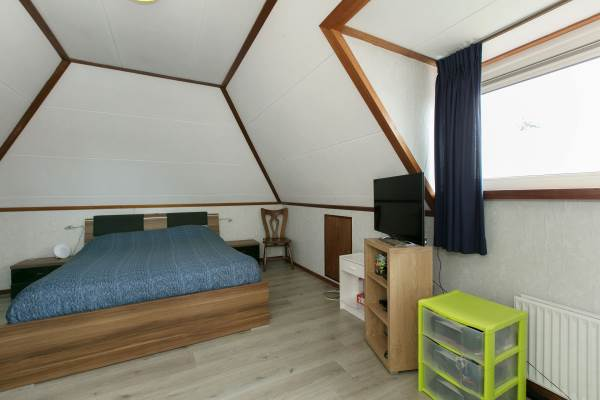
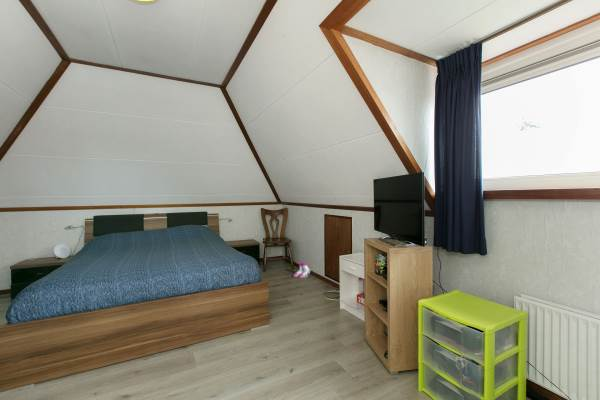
+ boots [292,261,312,279]
